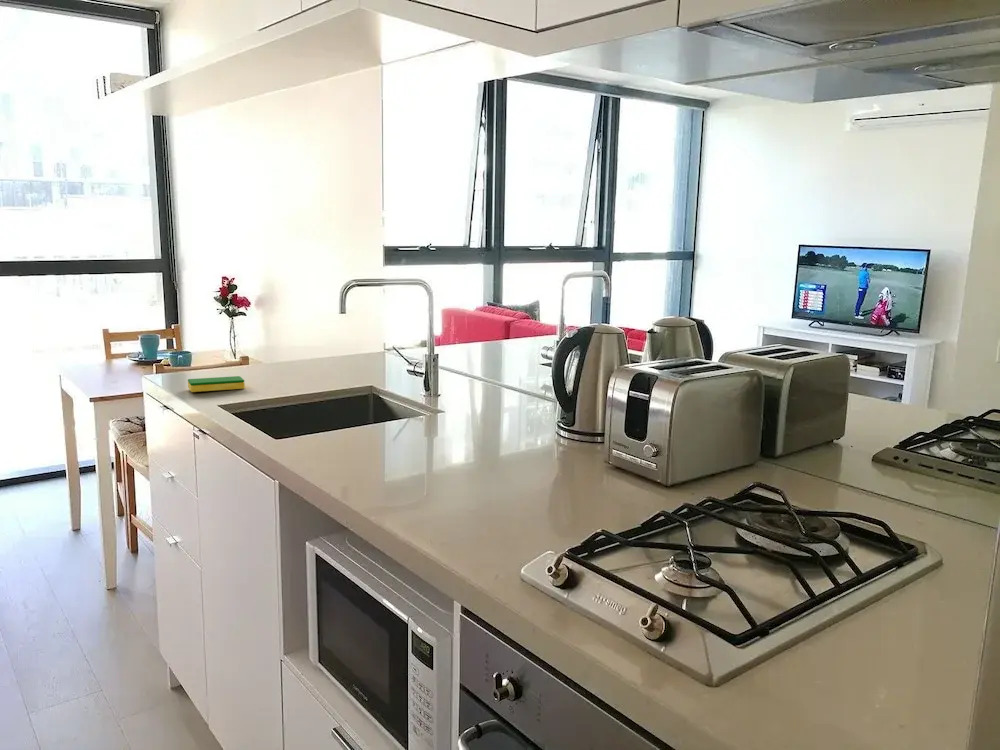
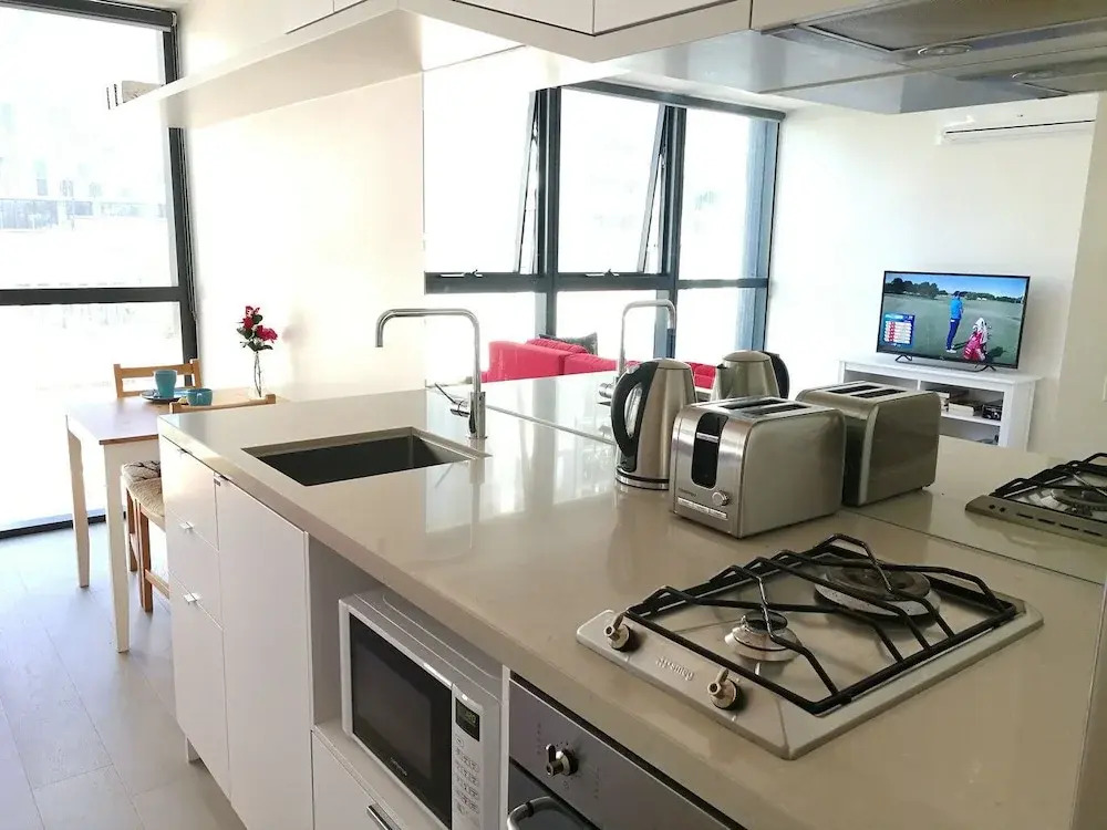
- dish sponge [187,375,246,393]
